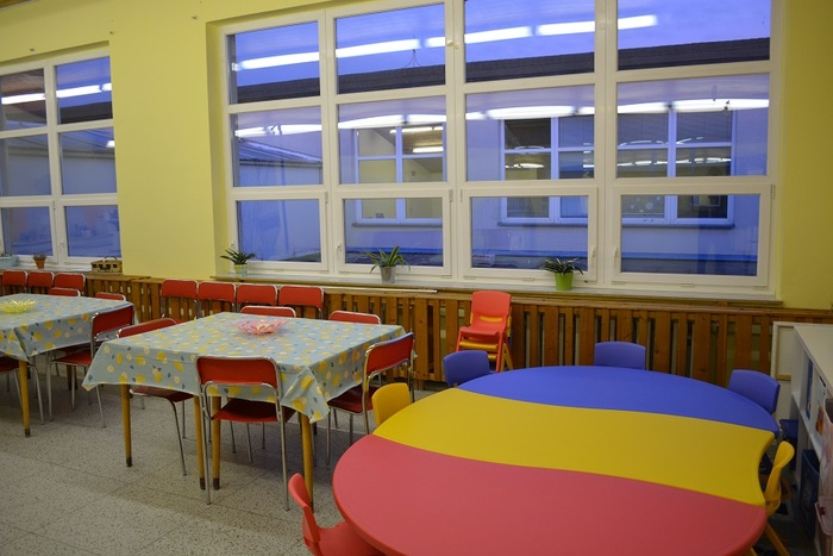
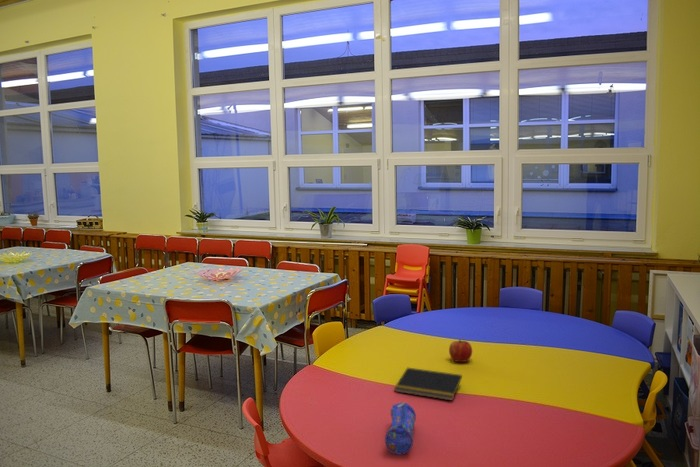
+ apple [448,339,473,363]
+ notepad [393,367,463,401]
+ pencil case [384,401,417,455]
